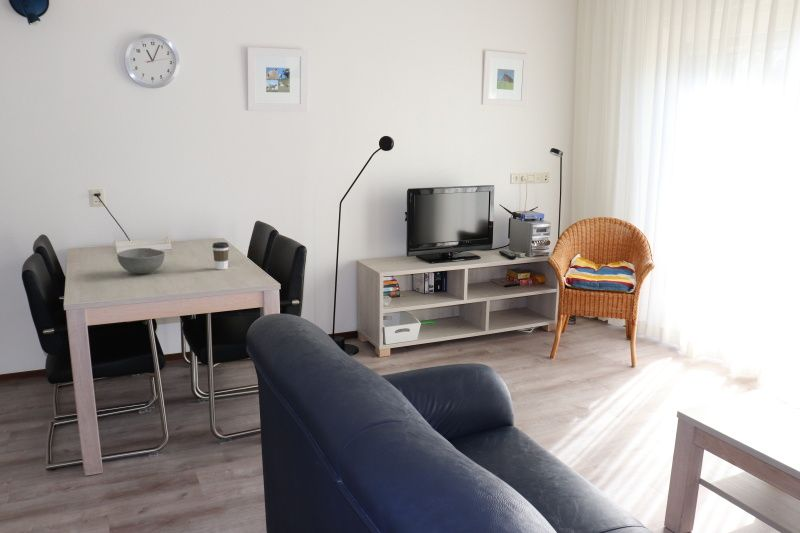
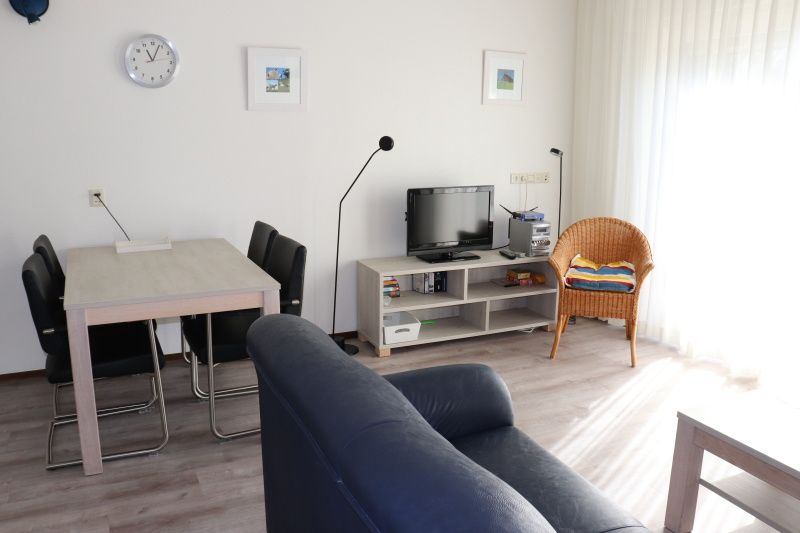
- coffee cup [211,241,230,270]
- bowl [116,247,166,275]
